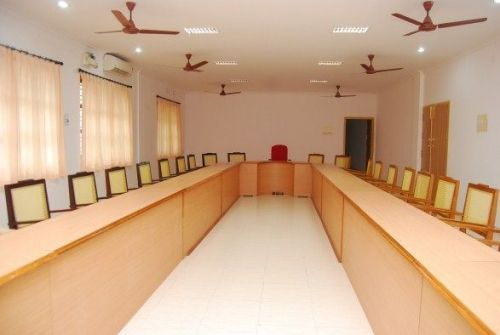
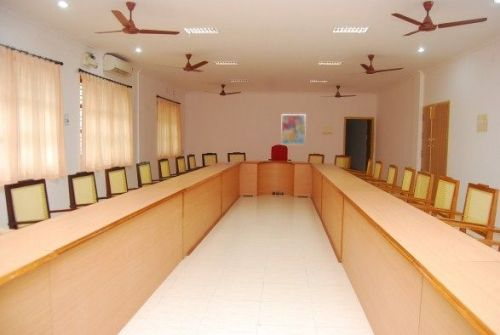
+ wall art [280,113,307,146]
